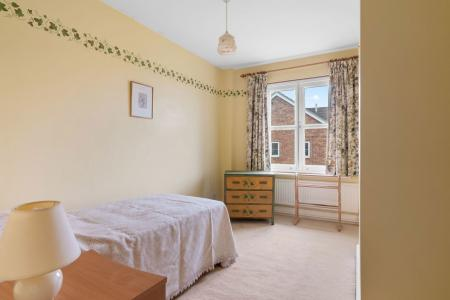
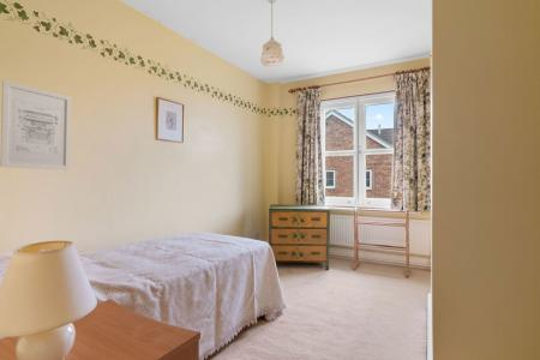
+ wall art [0,79,73,172]
